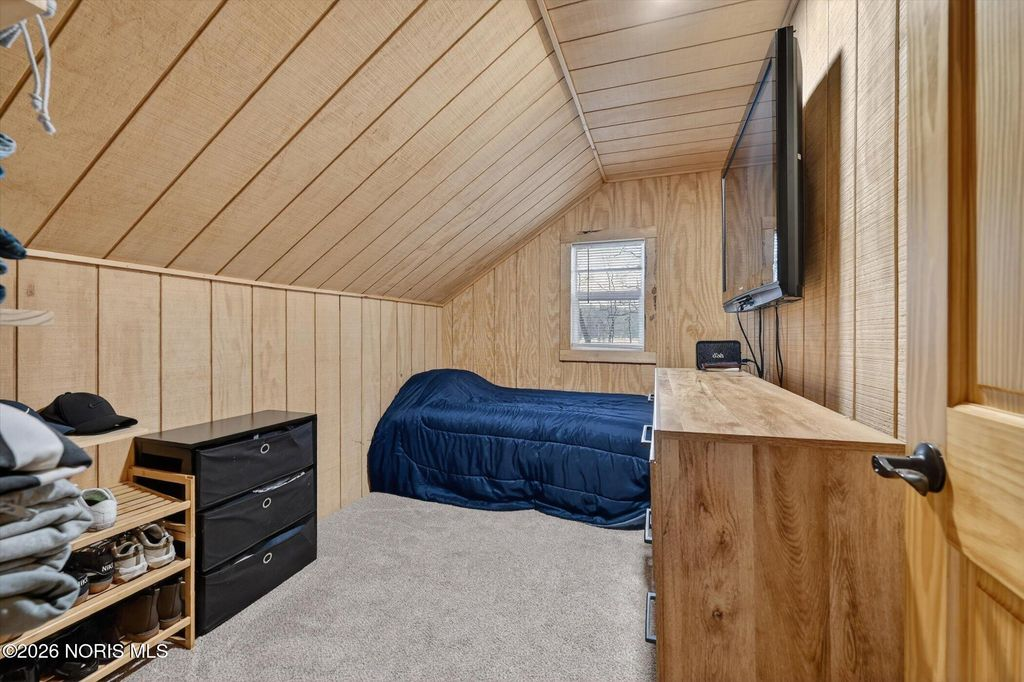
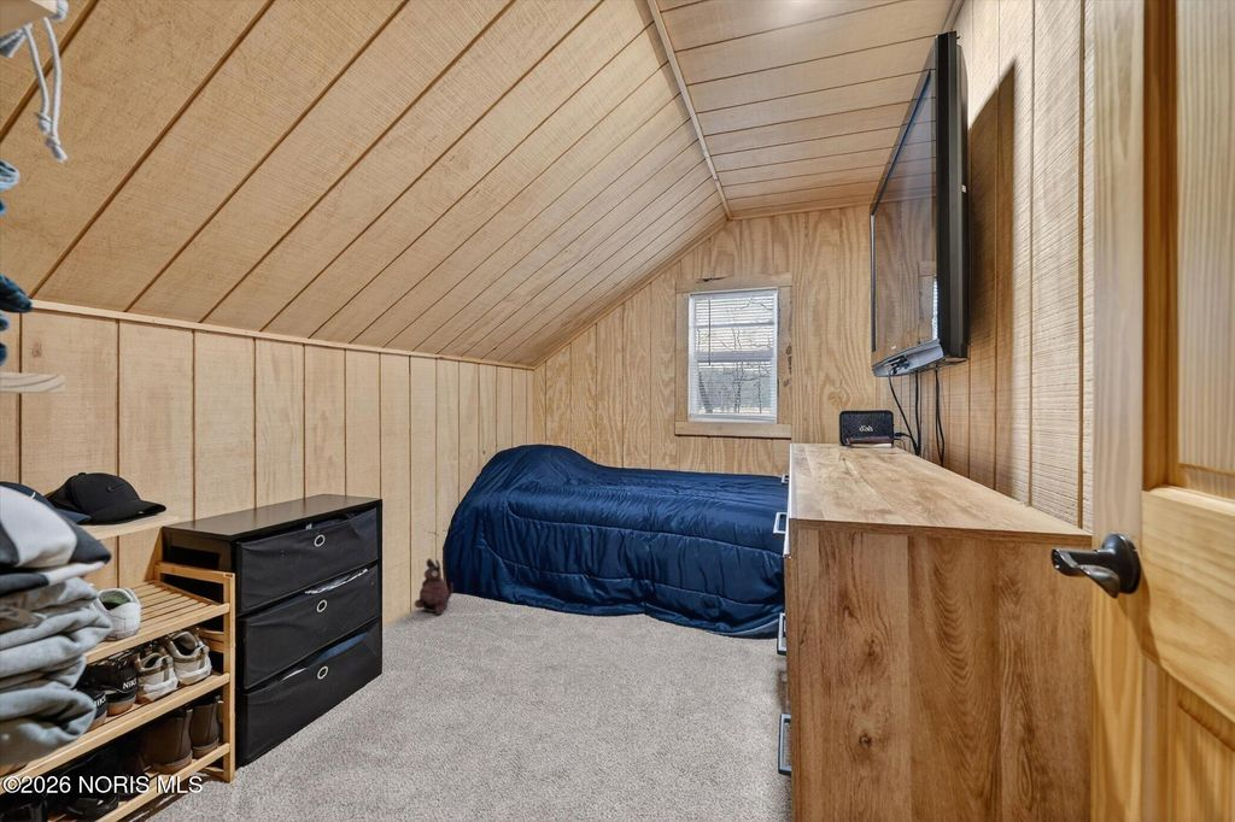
+ plush toy [414,557,455,616]
